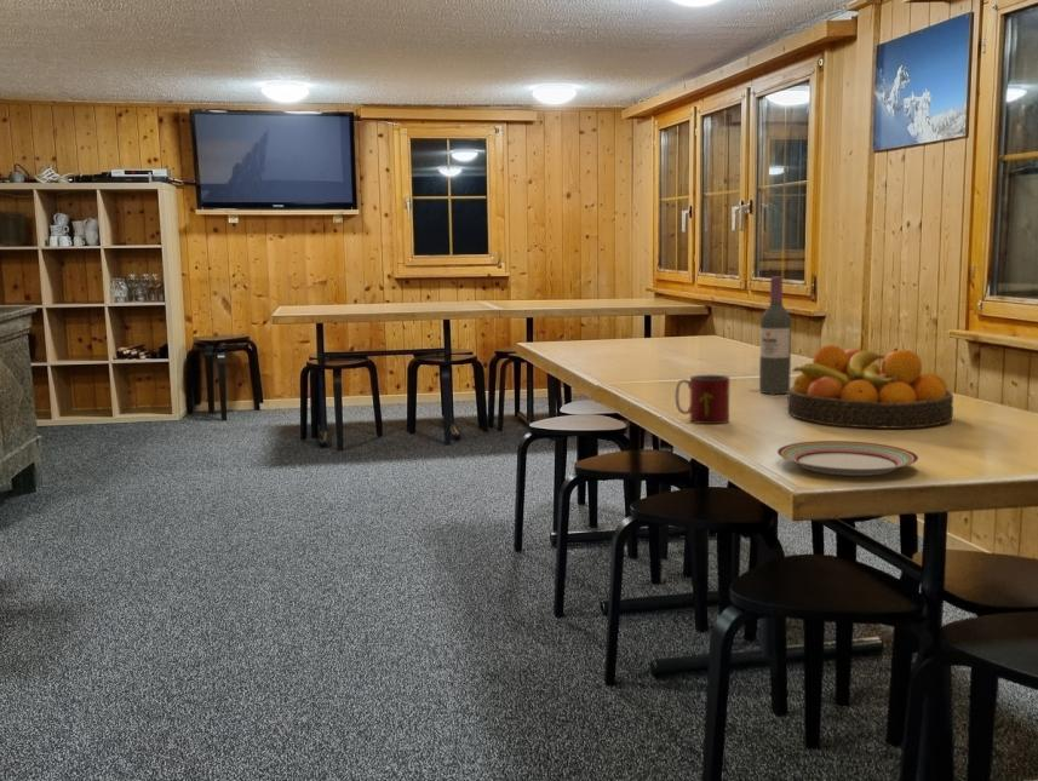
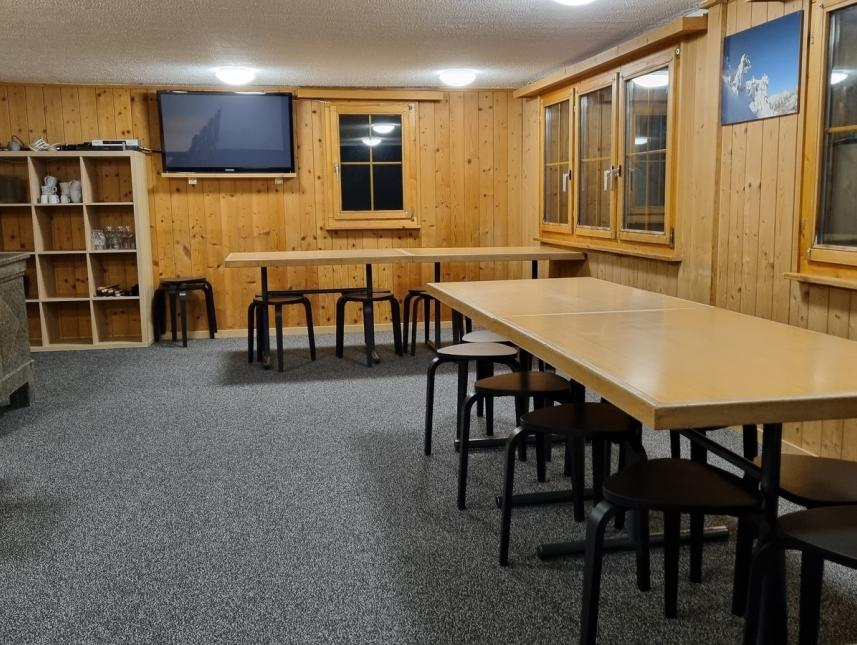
- mug [675,374,730,425]
- plate [776,440,919,477]
- fruit bowl [786,344,954,430]
- wine bottle [758,276,792,395]
